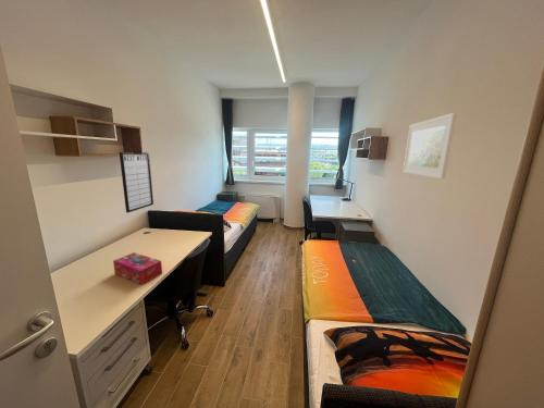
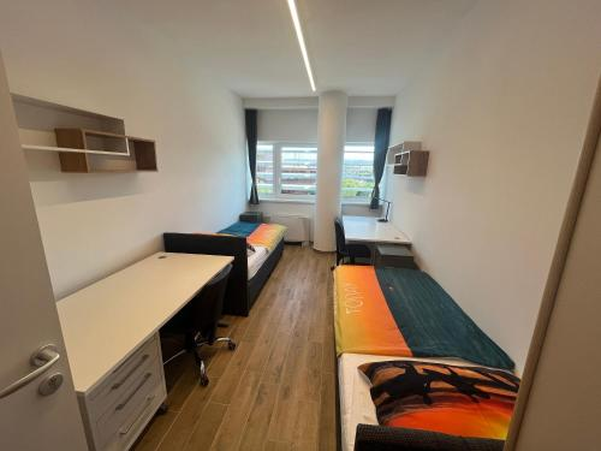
- writing board [119,151,154,213]
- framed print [403,112,458,181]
- tissue box [112,251,163,285]
